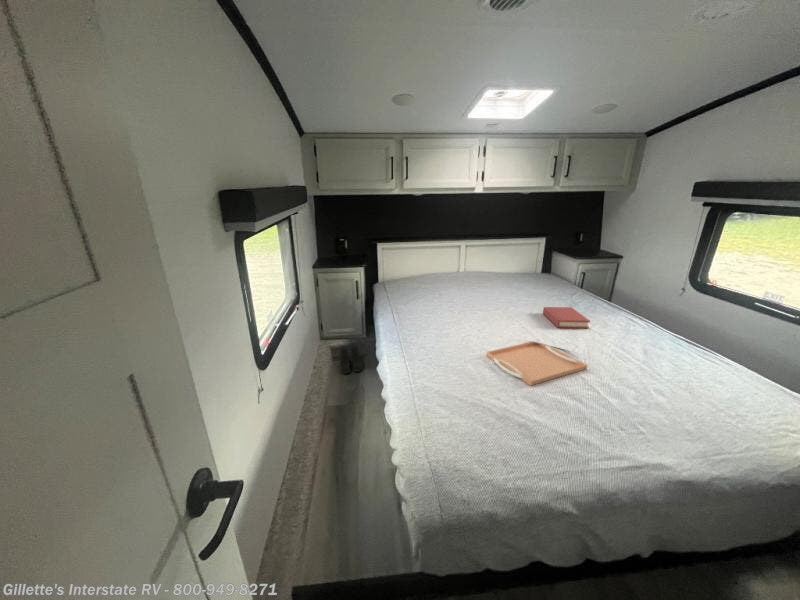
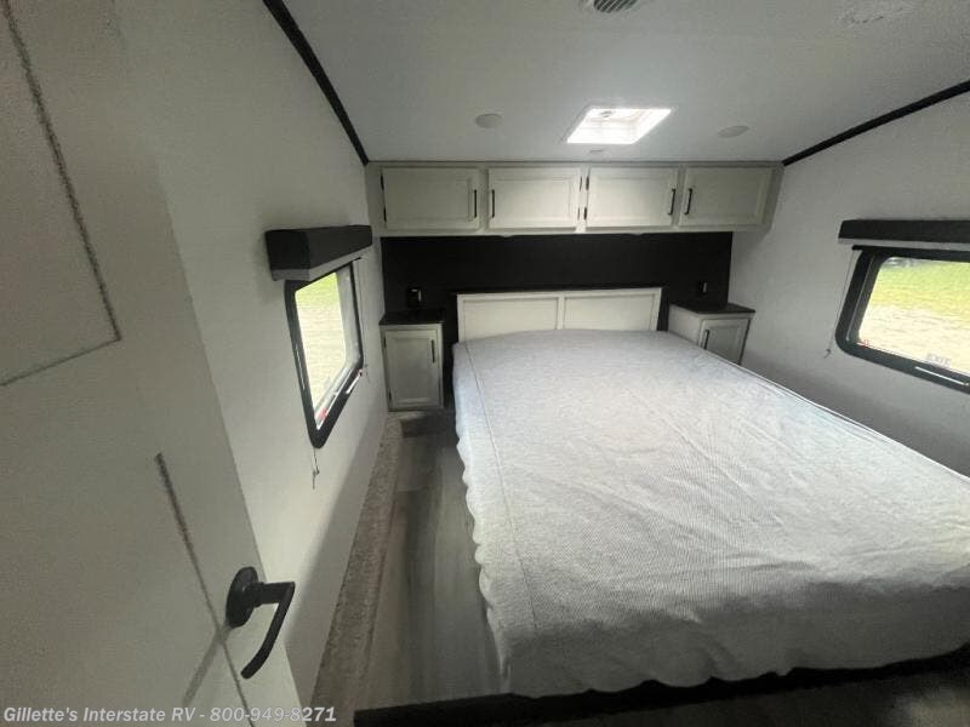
- serving tray [486,340,588,387]
- hardback book [542,306,591,329]
- boots [339,345,364,375]
